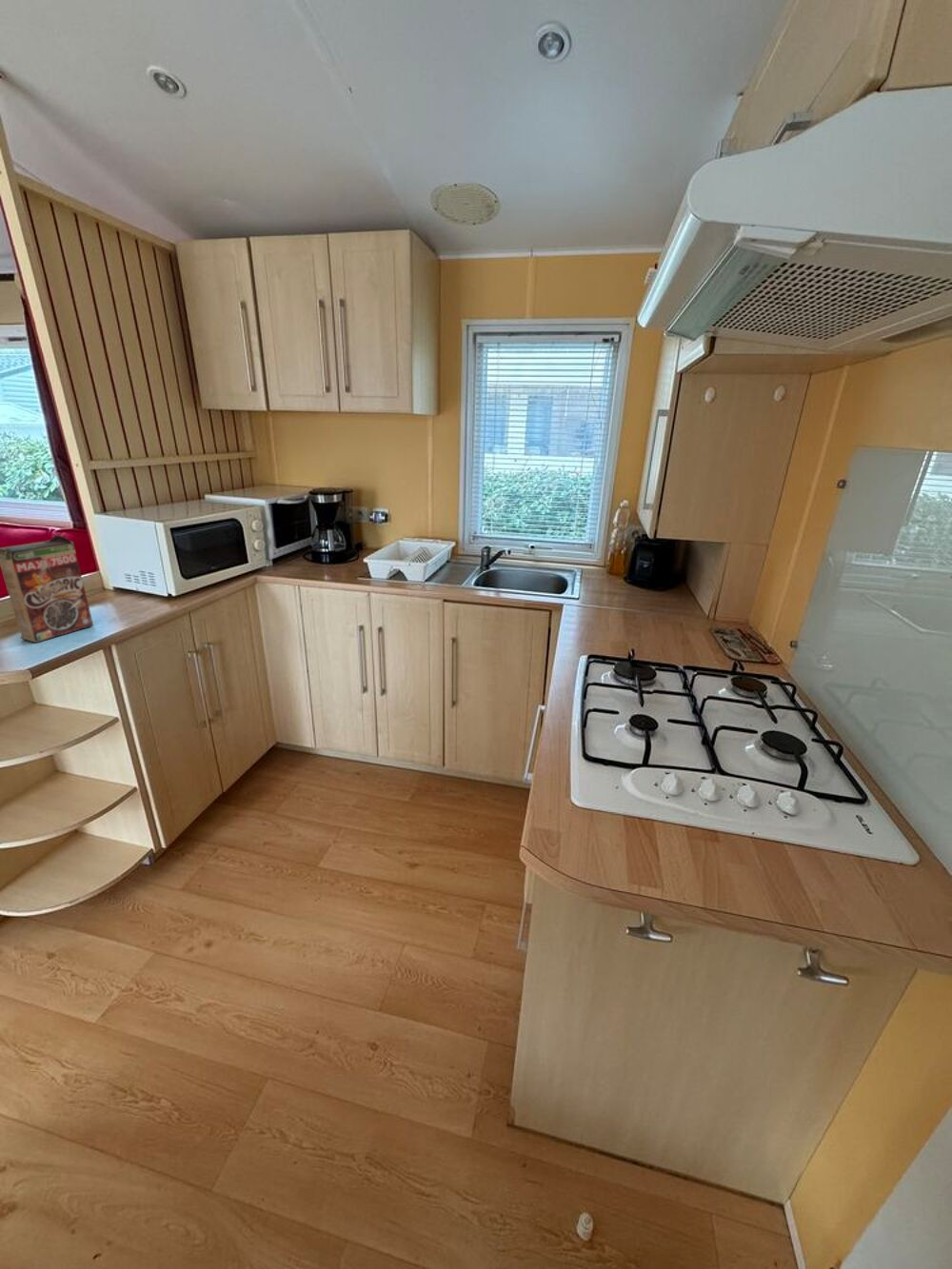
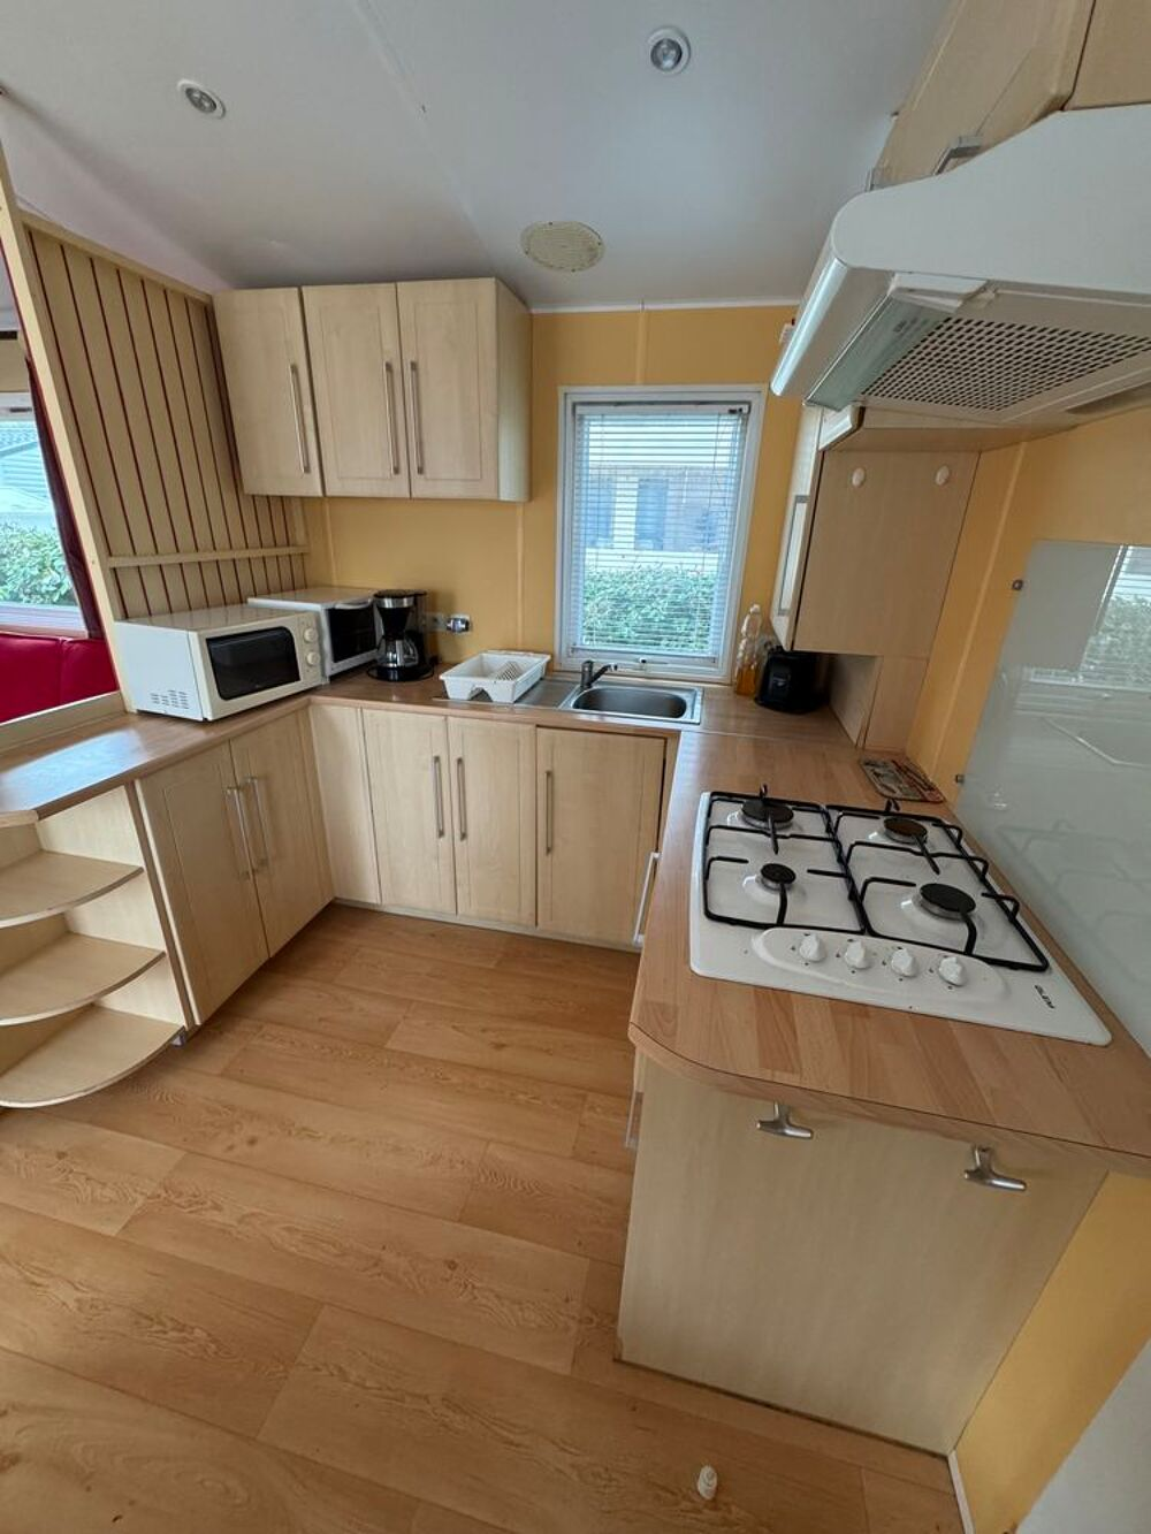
- cereal box [0,534,94,644]
